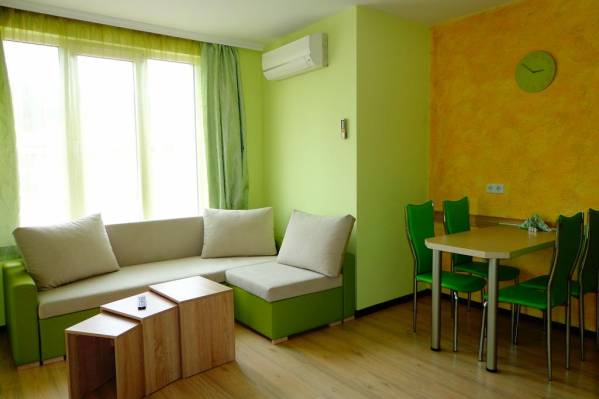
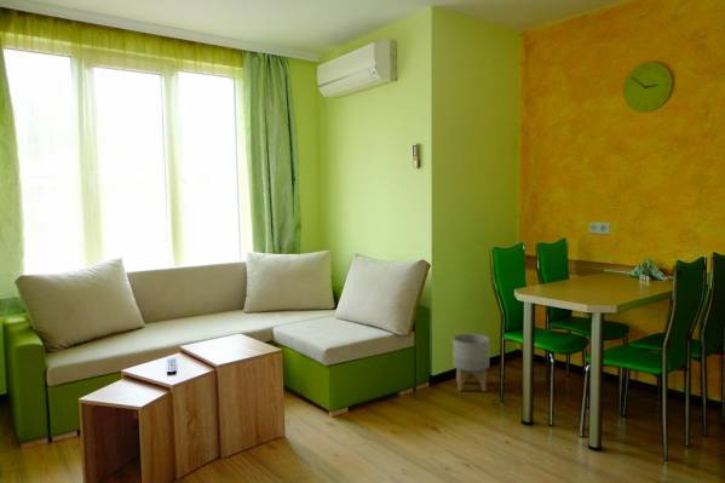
+ planter [451,333,490,393]
